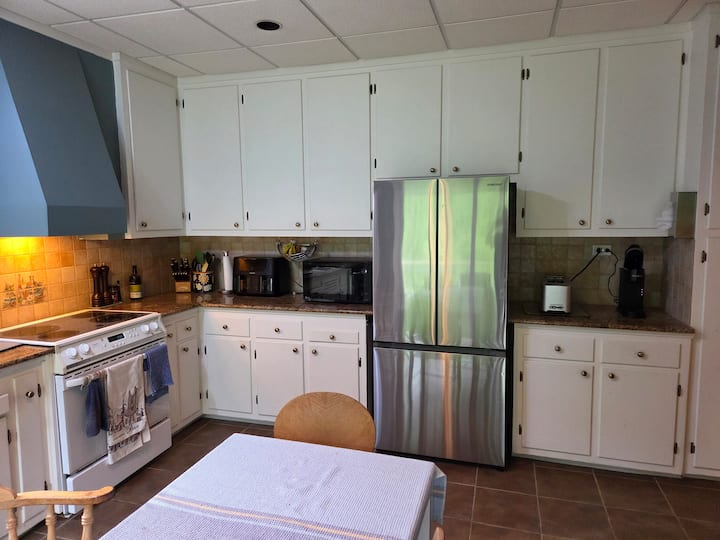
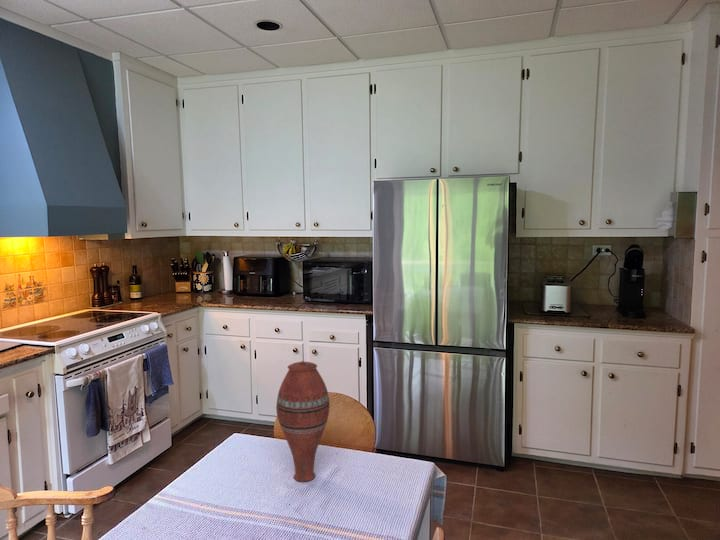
+ vase [275,360,331,482]
